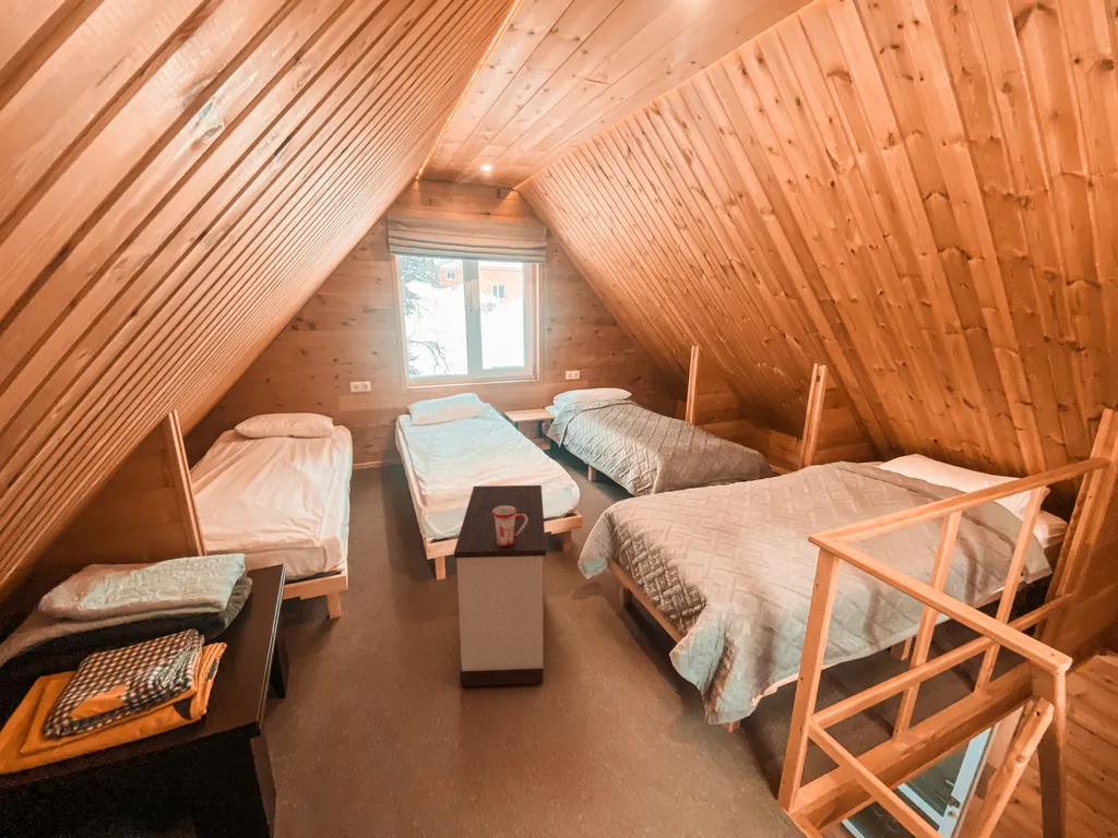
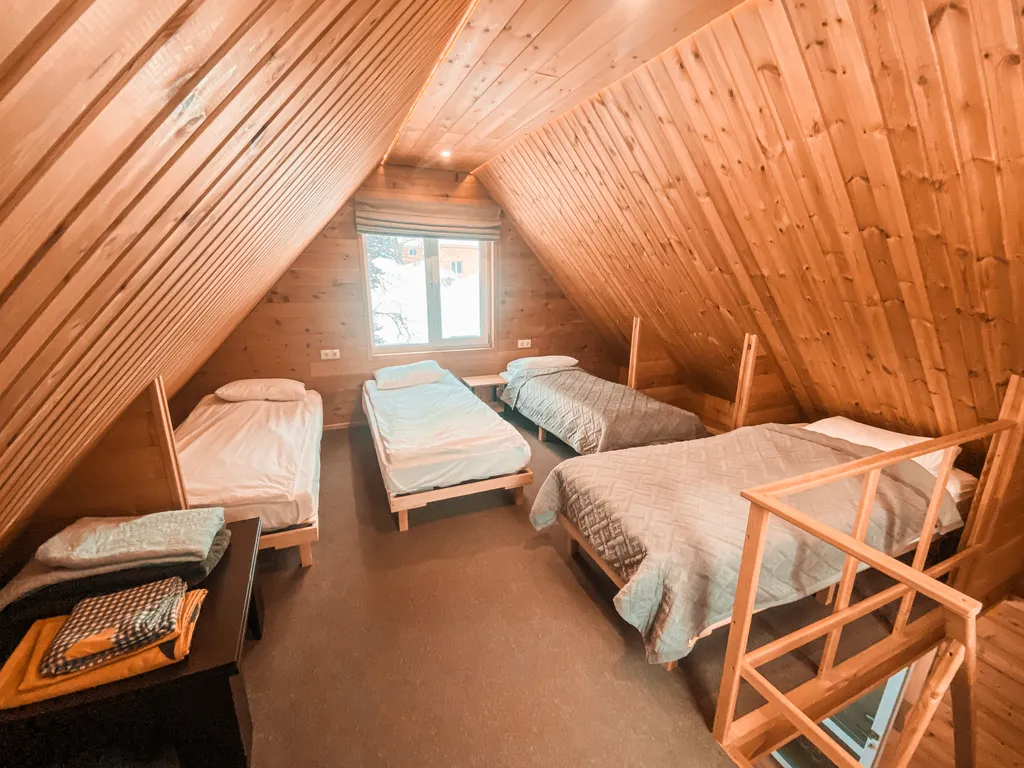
- nightstand [453,484,547,687]
- mug [492,506,527,548]
